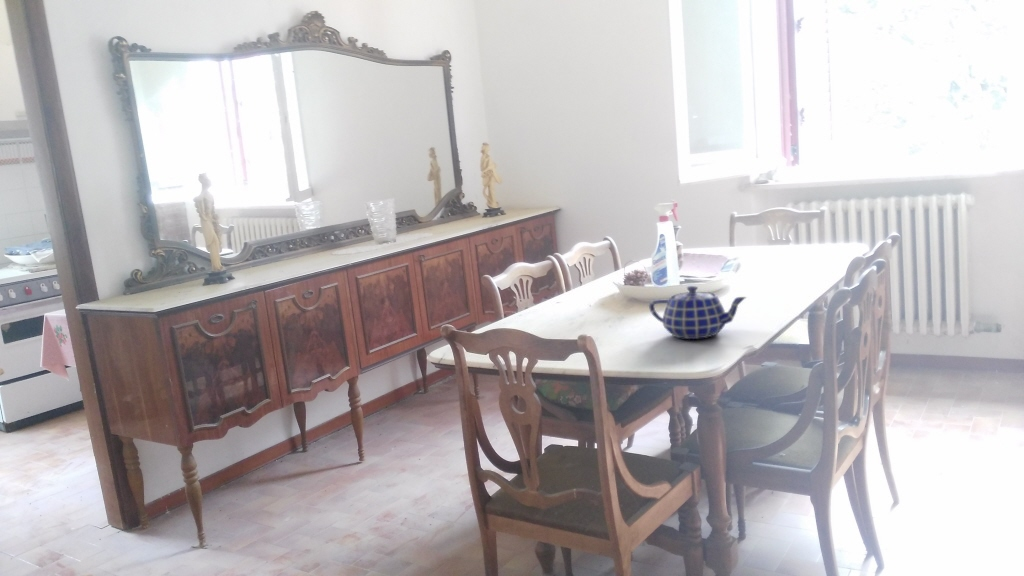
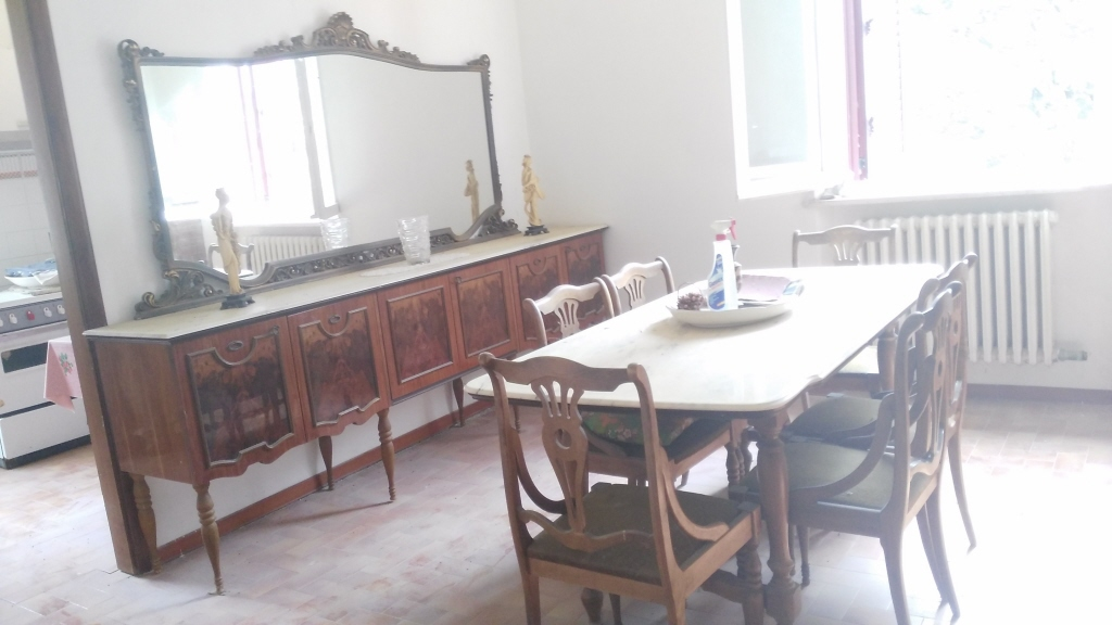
- teapot [648,285,748,340]
